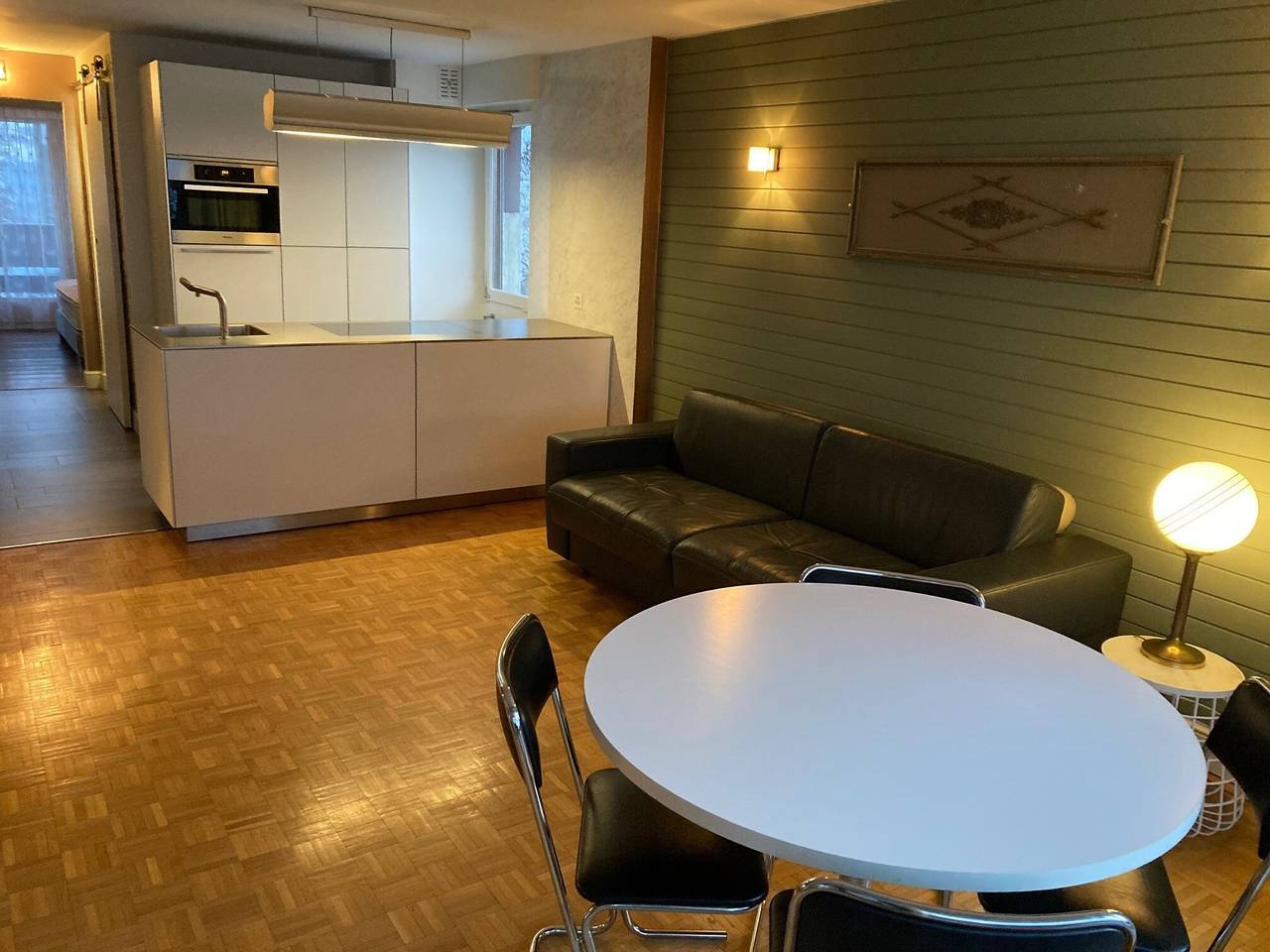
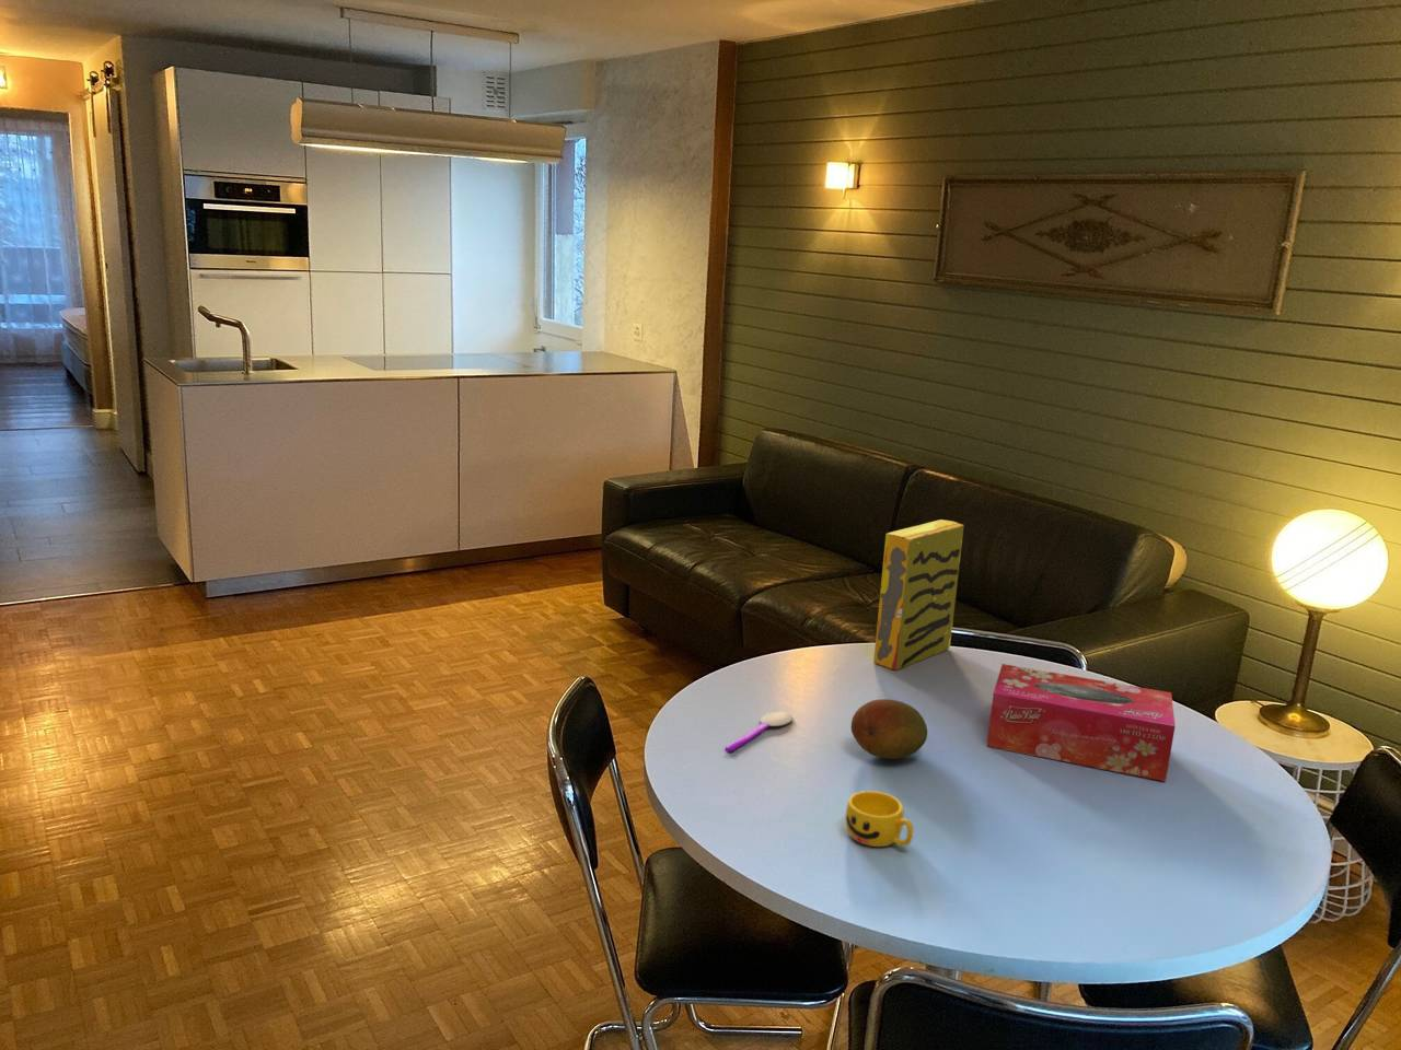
+ cup [844,790,913,848]
+ cereal box [873,518,964,672]
+ spoon [725,711,794,752]
+ fruit [851,698,929,760]
+ tissue box [986,663,1177,782]
